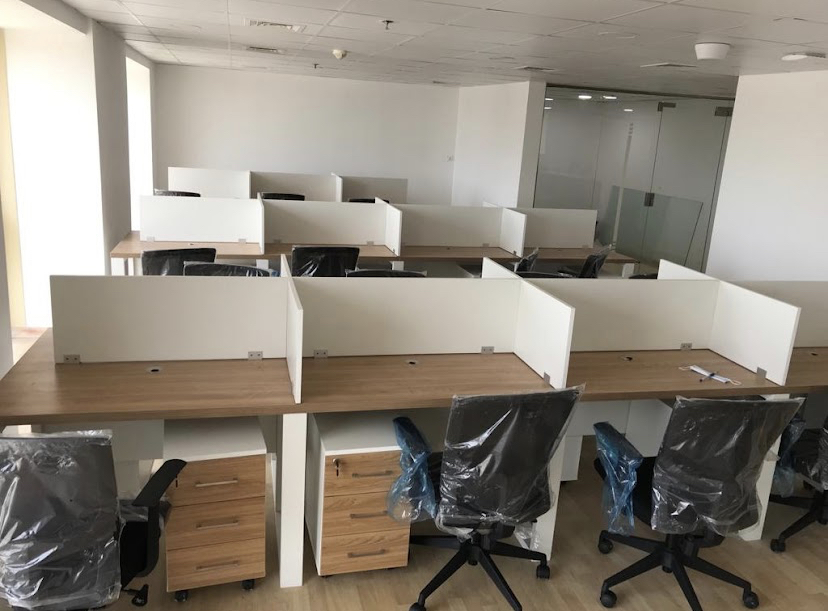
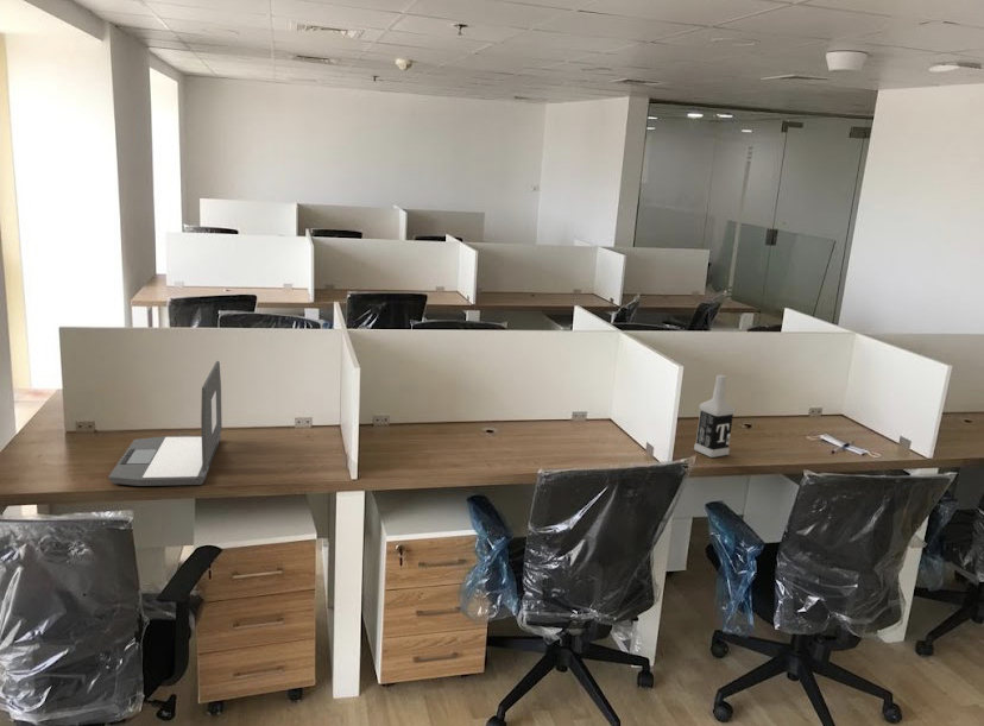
+ laptop [107,360,223,487]
+ vodka [693,374,736,459]
